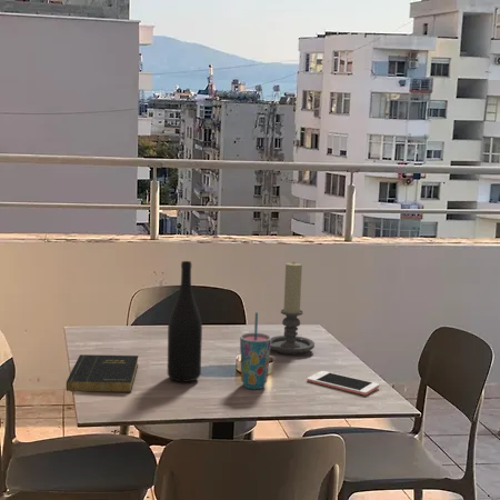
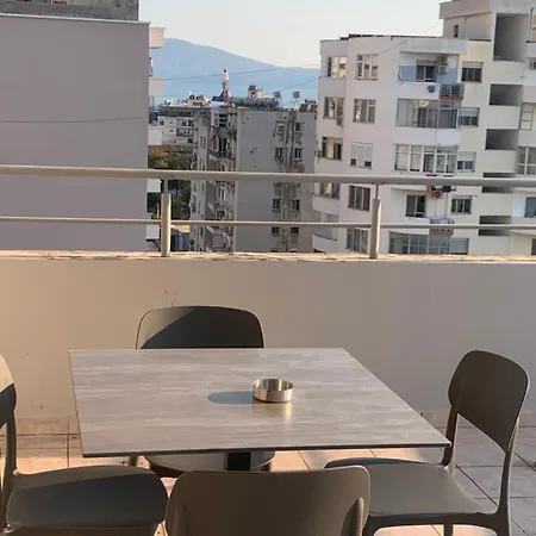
- wine bottle [167,260,203,382]
- candle holder [270,260,316,356]
- book [66,353,139,393]
- cell phone [306,370,380,397]
- cup [239,311,272,390]
